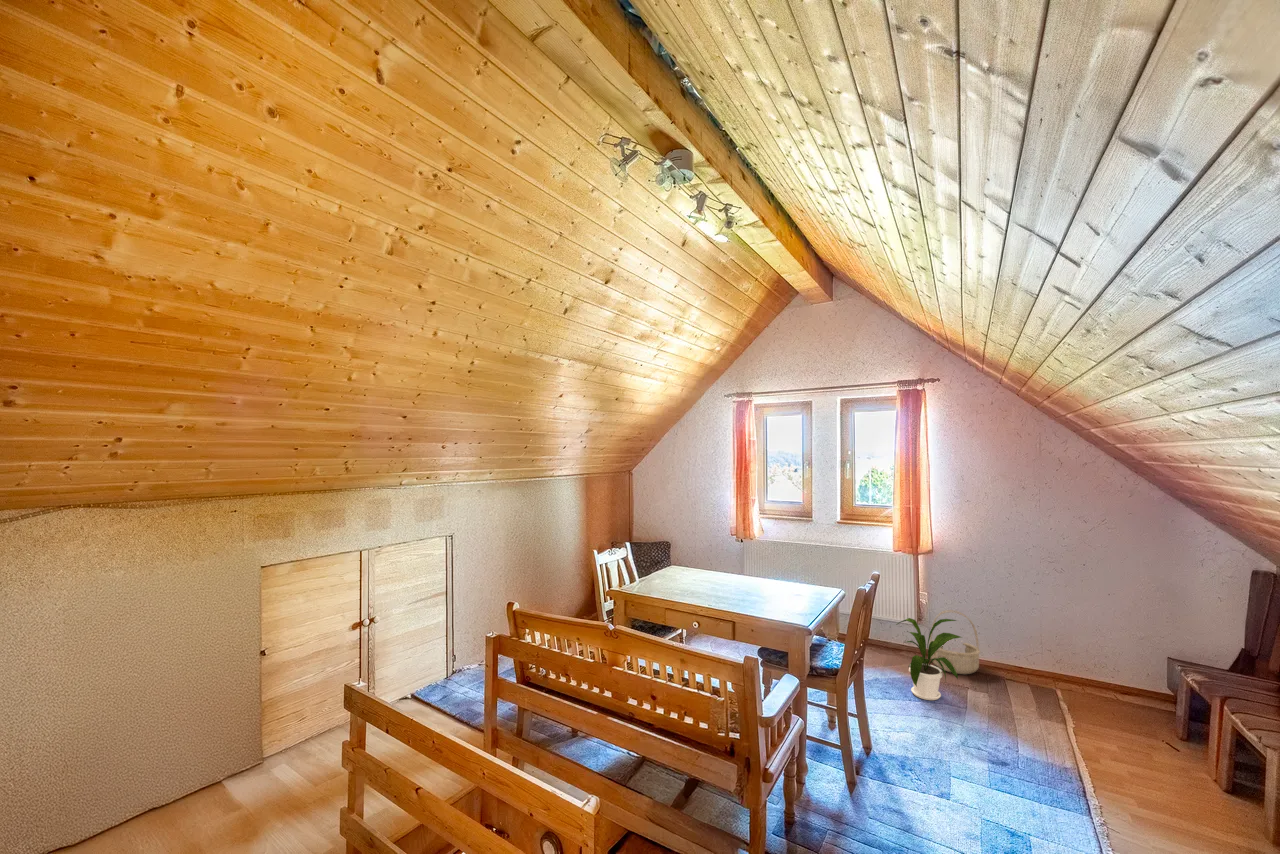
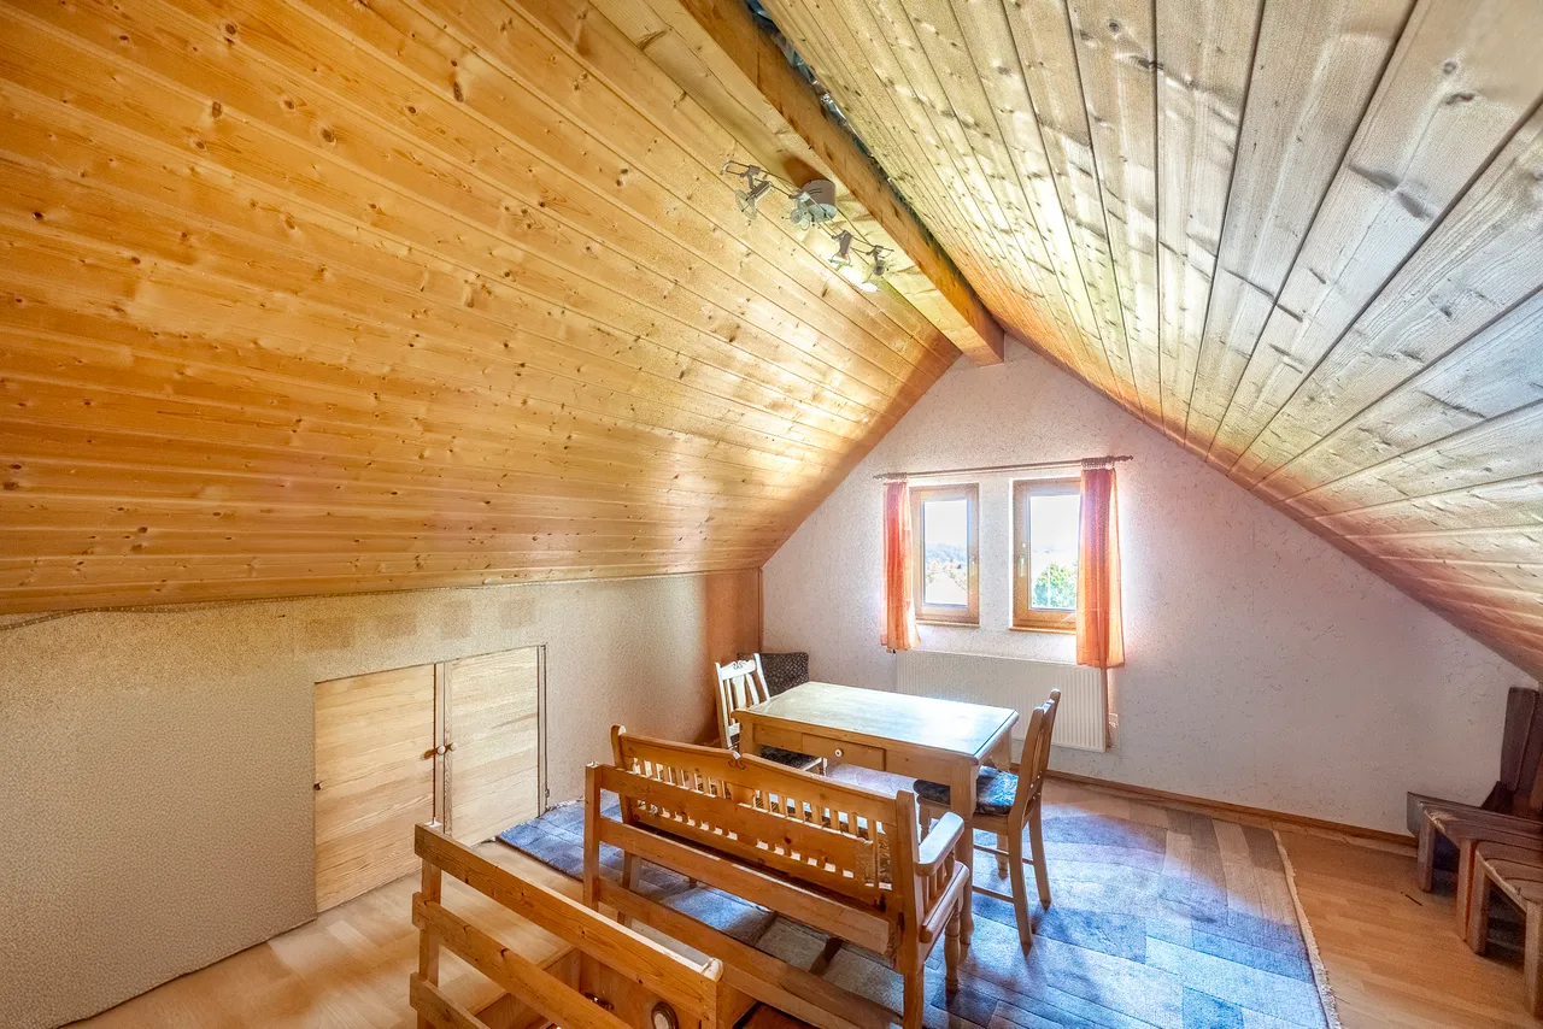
- house plant [895,617,963,701]
- basket [928,609,981,675]
